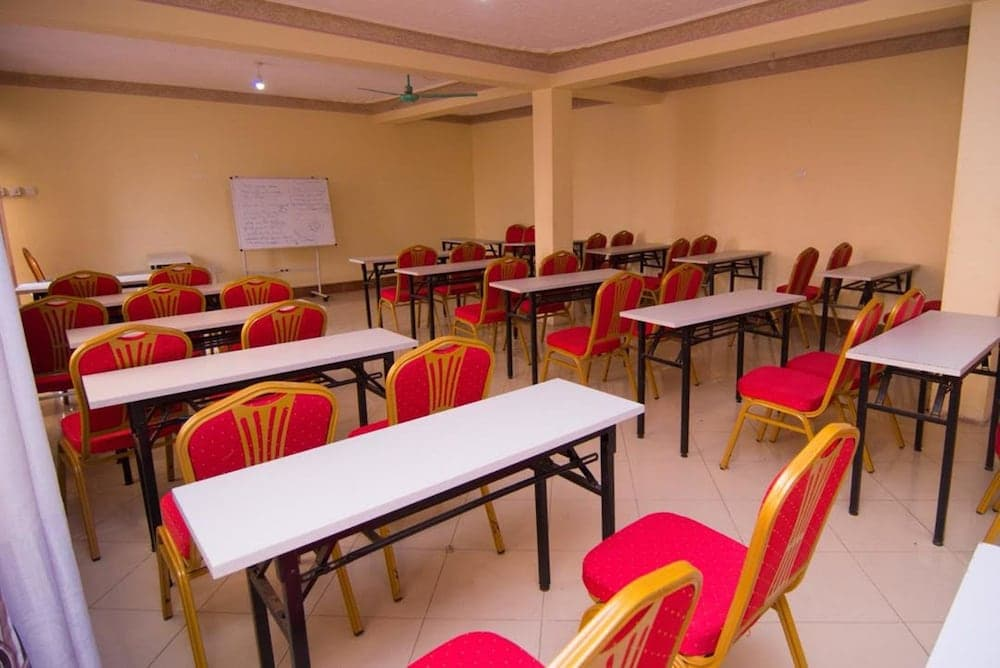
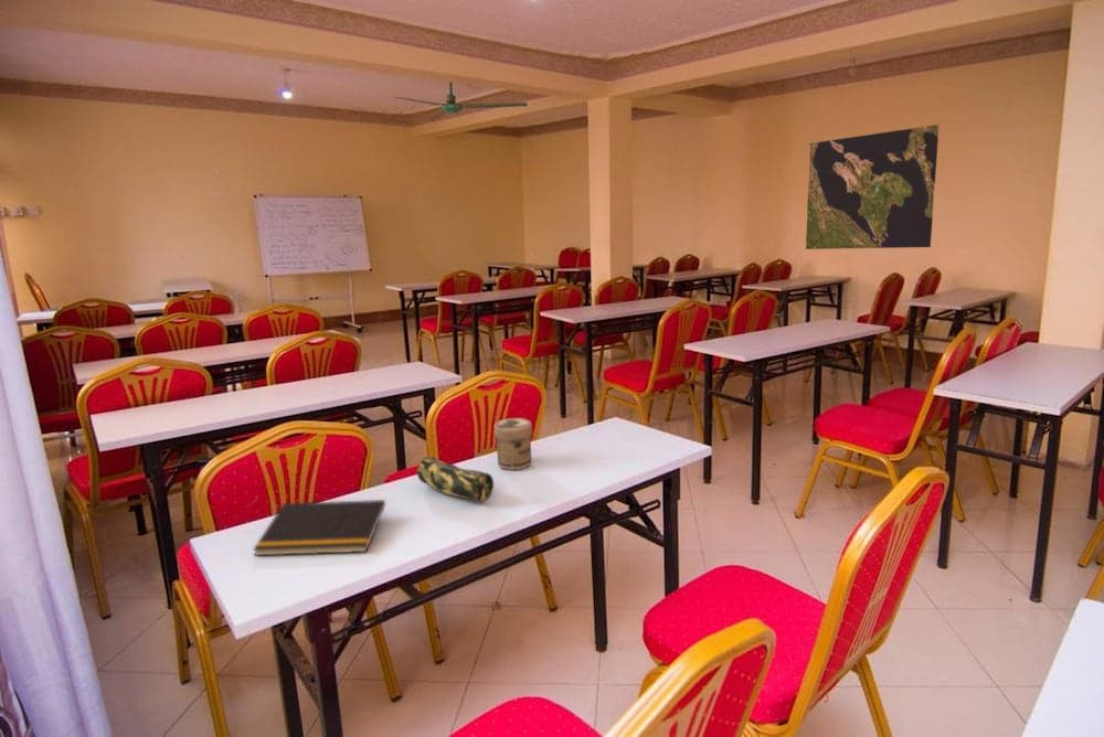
+ pencil case [416,456,495,503]
+ world map [805,124,940,250]
+ notepad [252,499,386,556]
+ jar [493,417,533,471]
